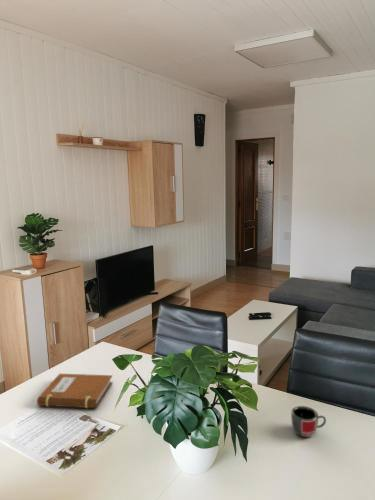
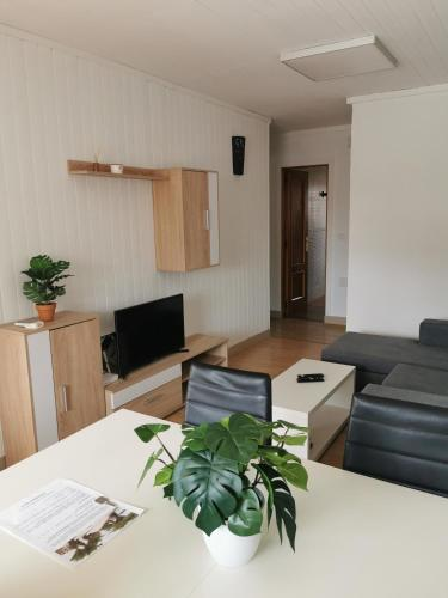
- notebook [36,373,114,409]
- mug [290,405,327,438]
